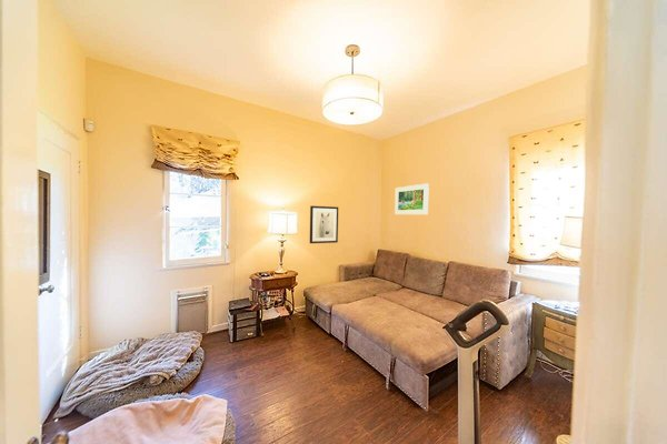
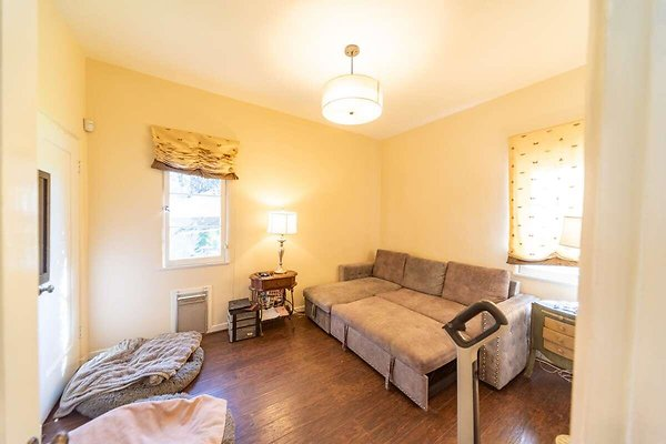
- wall art [309,205,339,244]
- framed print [394,182,430,215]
